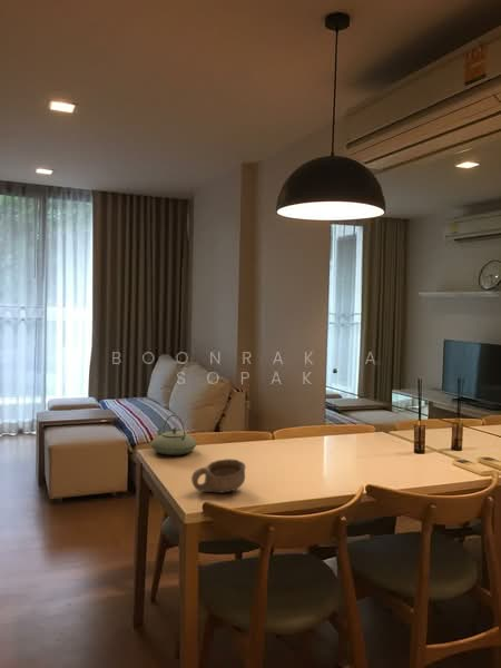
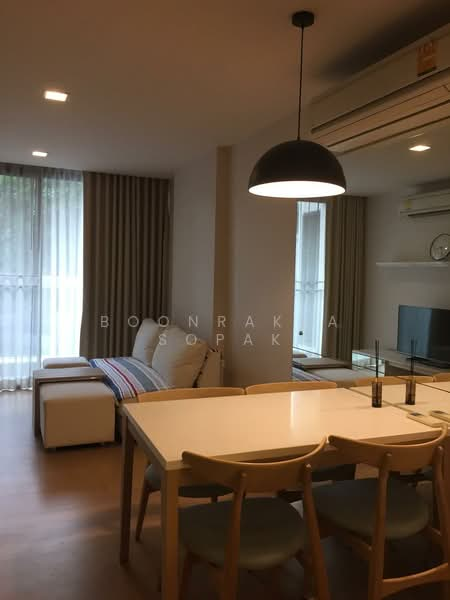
- bowl [190,458,246,494]
- teapot [149,414,198,456]
